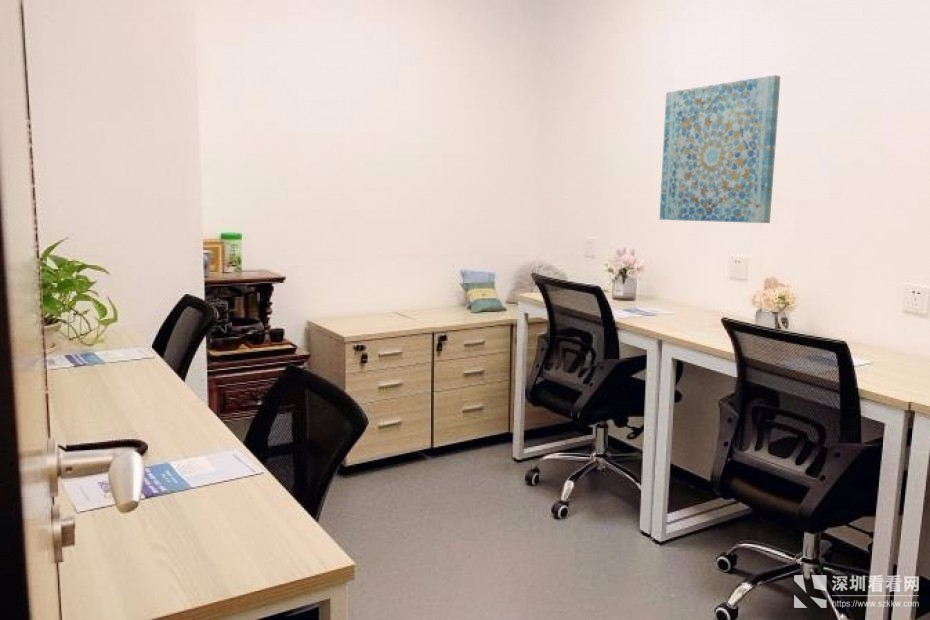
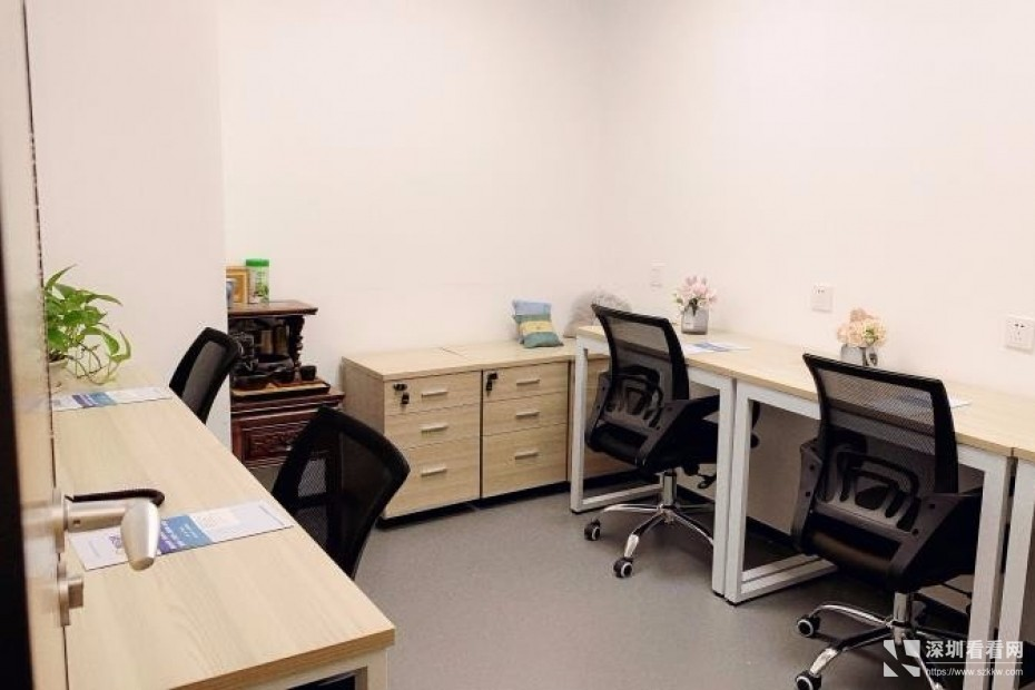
- wall art [659,74,781,224]
